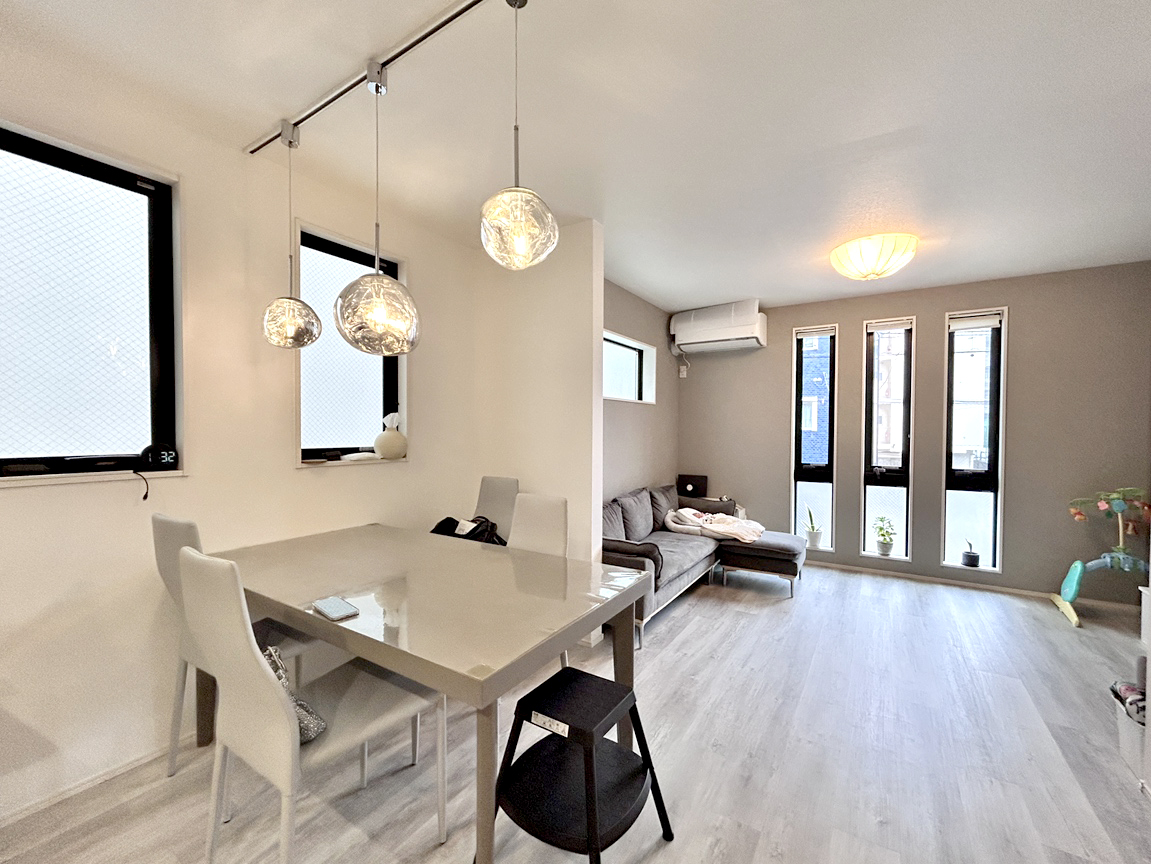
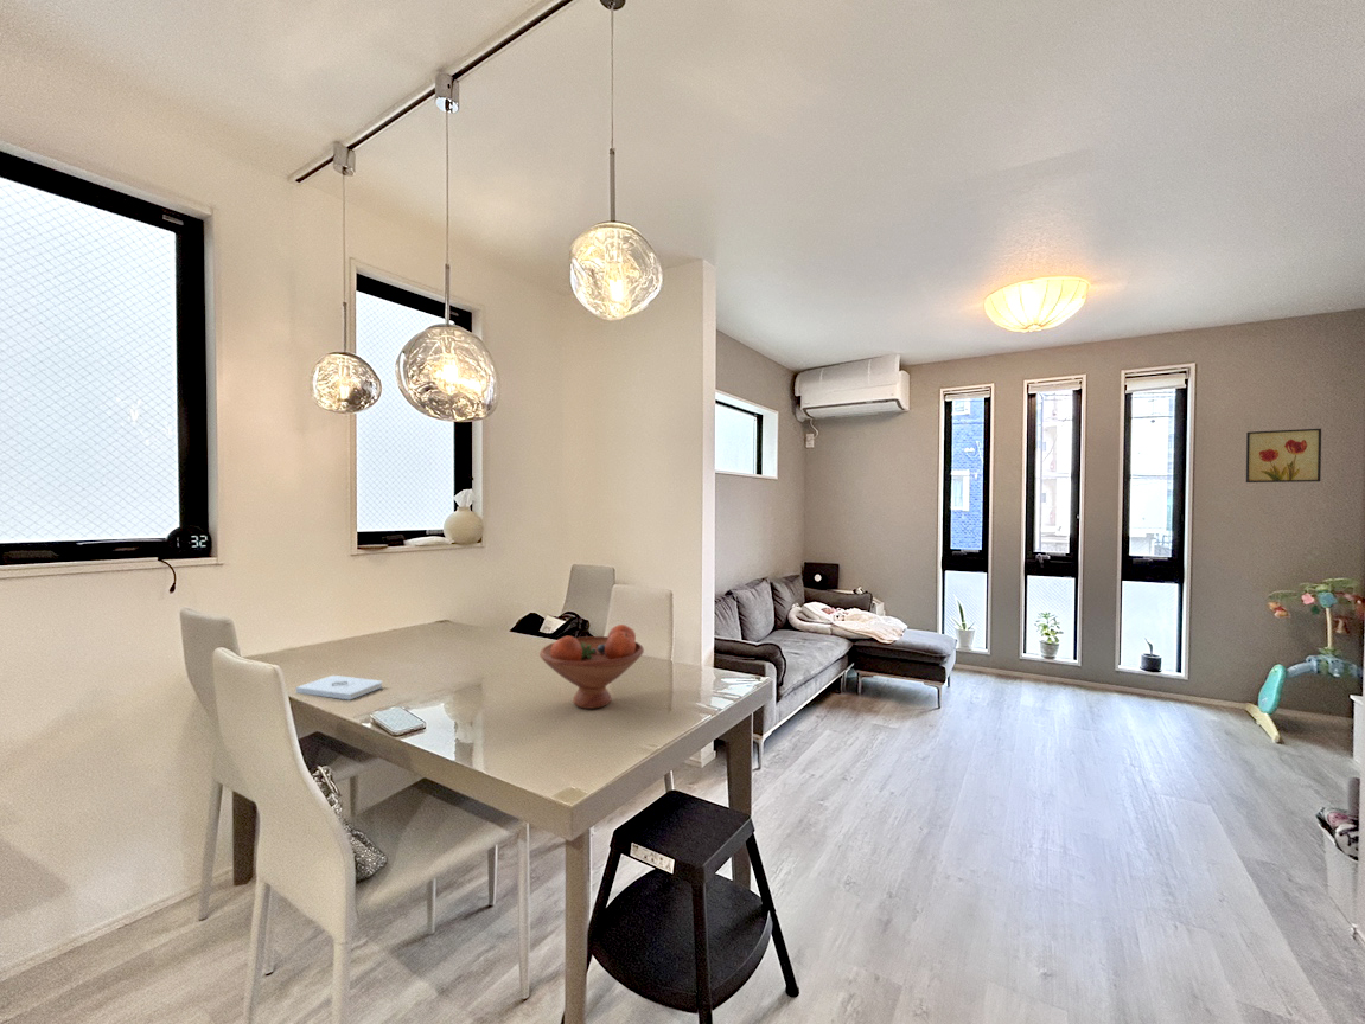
+ notepad [295,674,383,702]
+ fruit bowl [538,623,645,710]
+ wall art [1245,428,1322,484]
